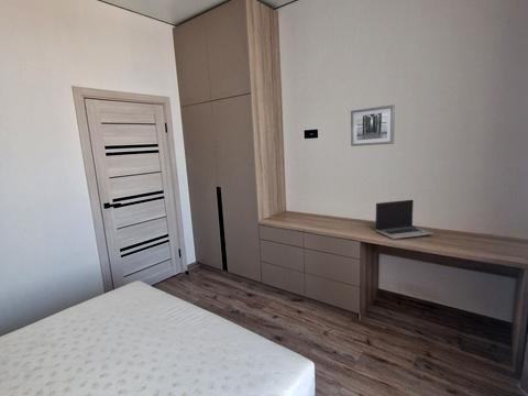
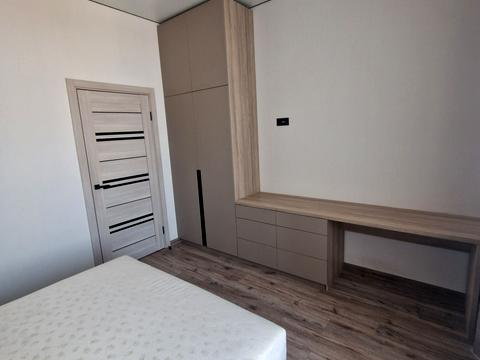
- wall art [350,103,396,147]
- laptop computer [375,199,433,240]
